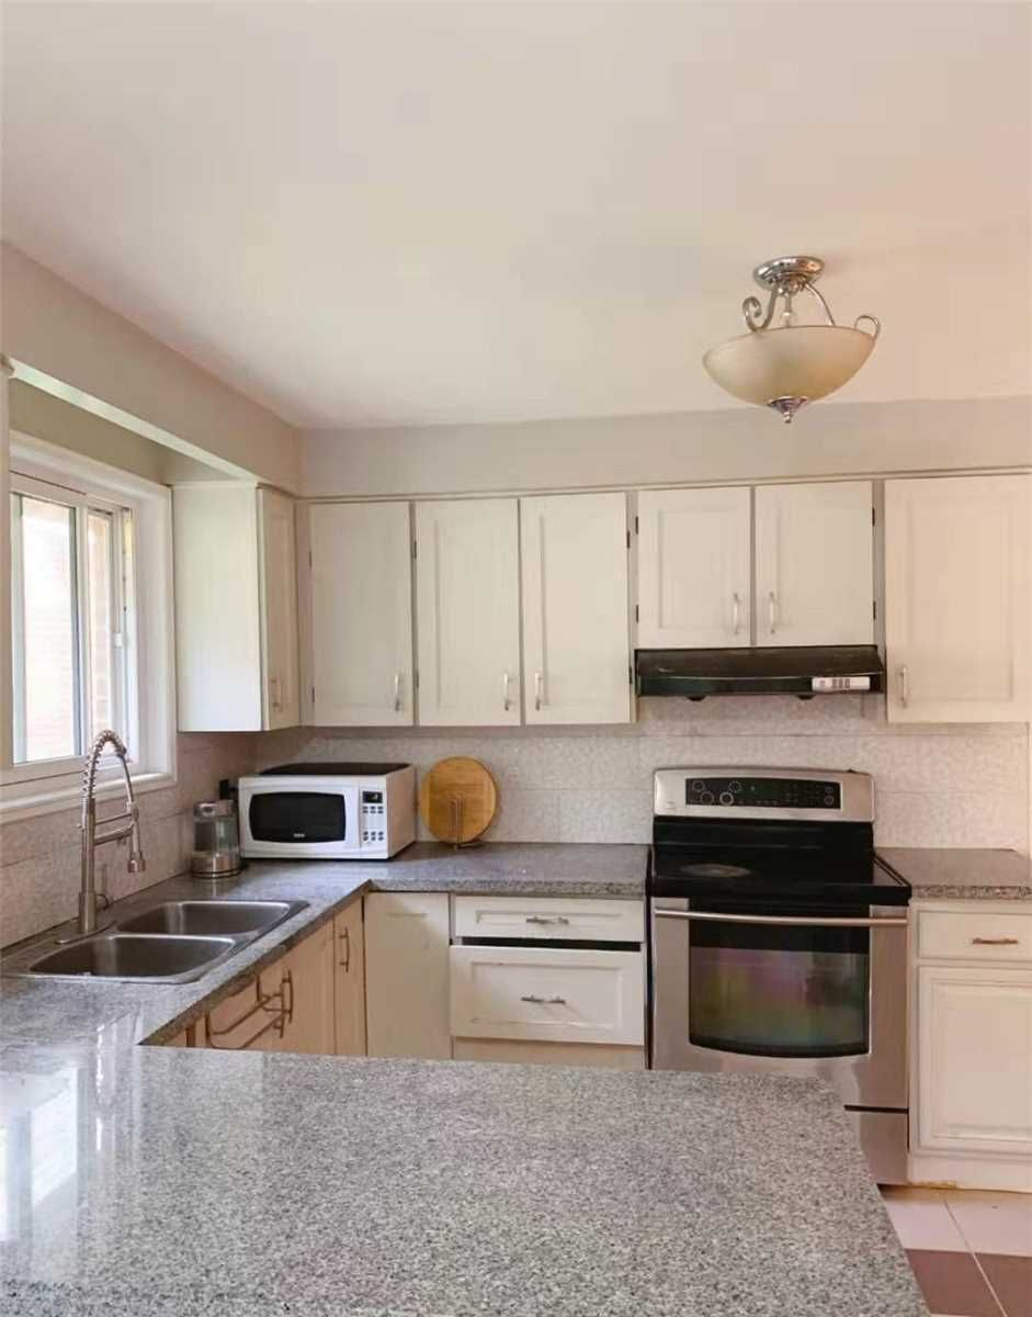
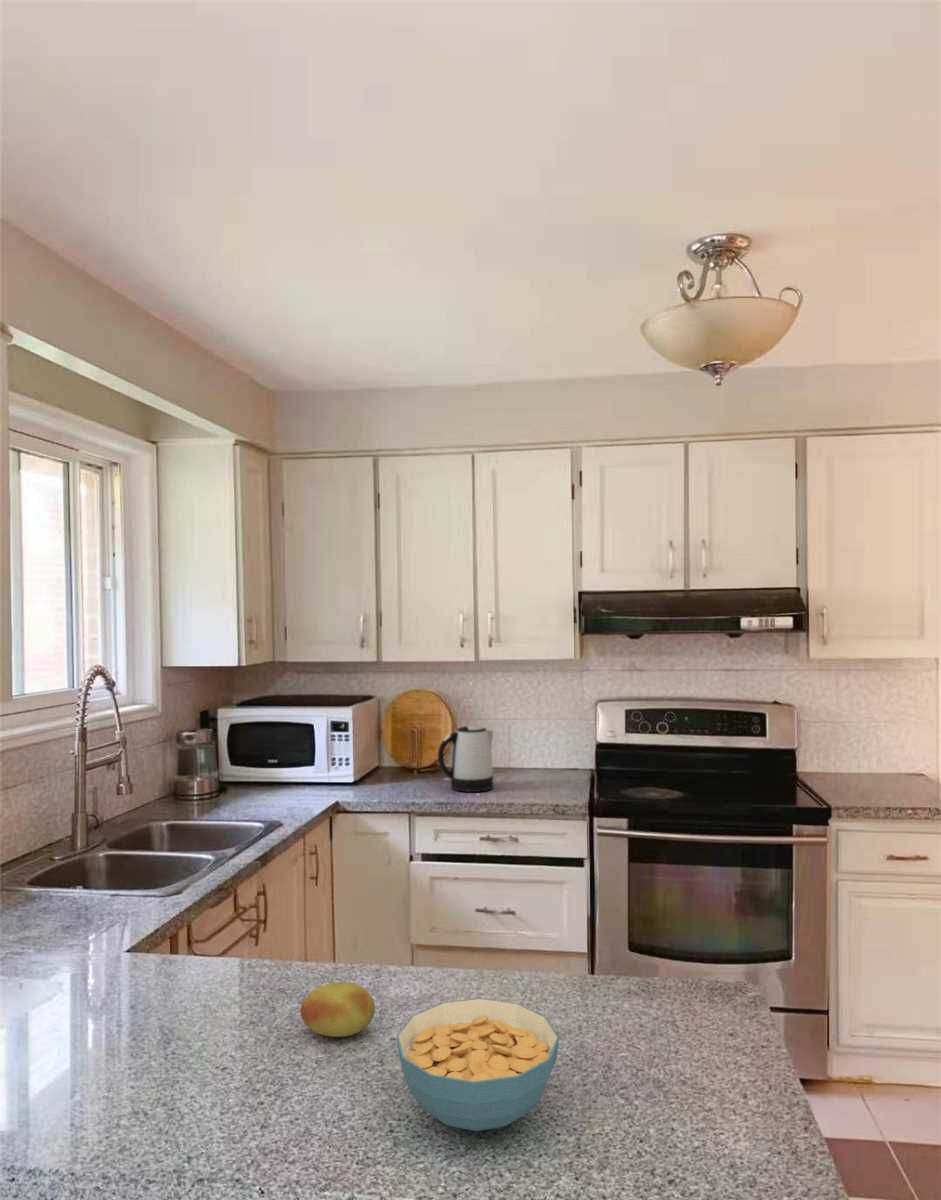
+ cereal bowl [395,997,560,1132]
+ fruit [300,981,376,1038]
+ kettle [437,725,494,793]
